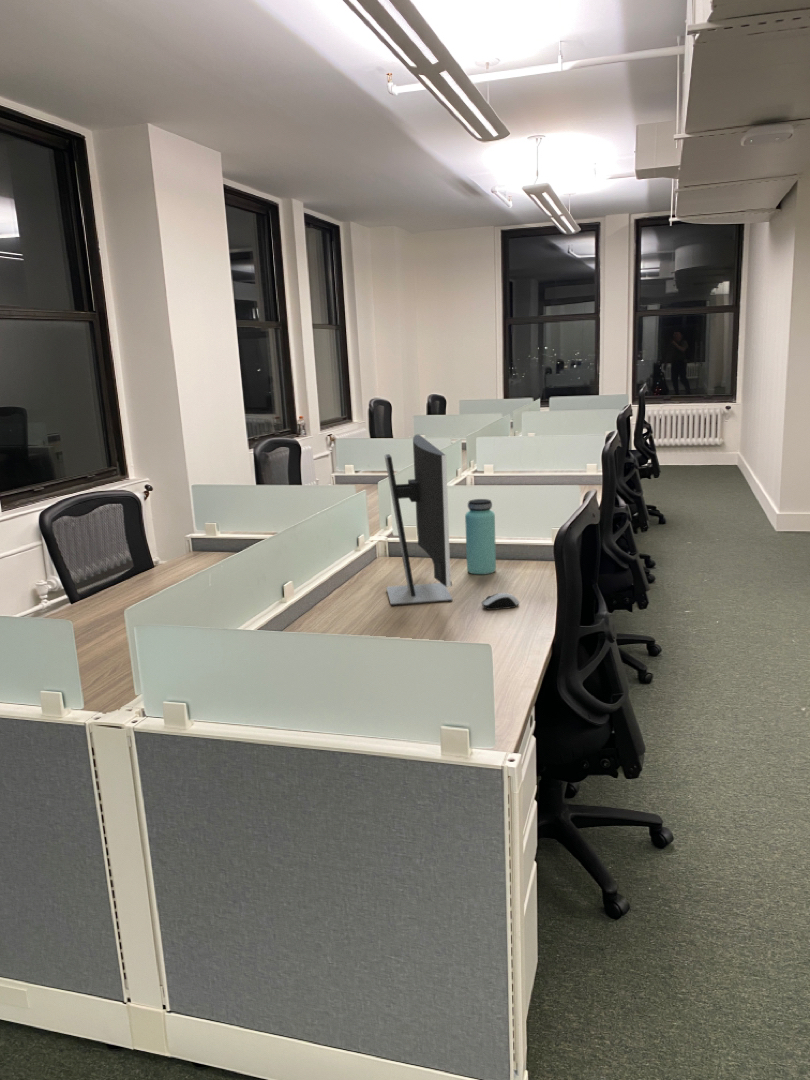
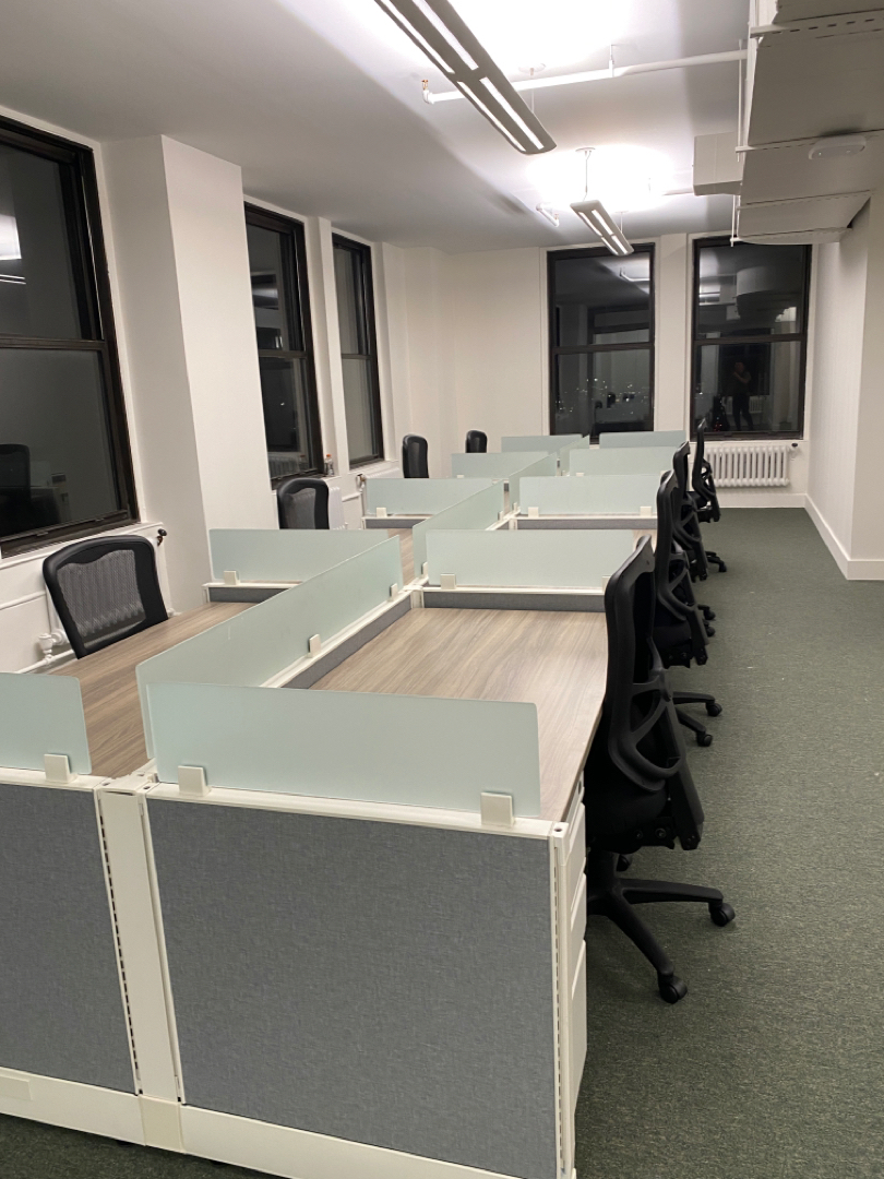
- computer mouse [480,592,520,611]
- bottle [464,498,497,575]
- computer monitor [383,434,454,607]
